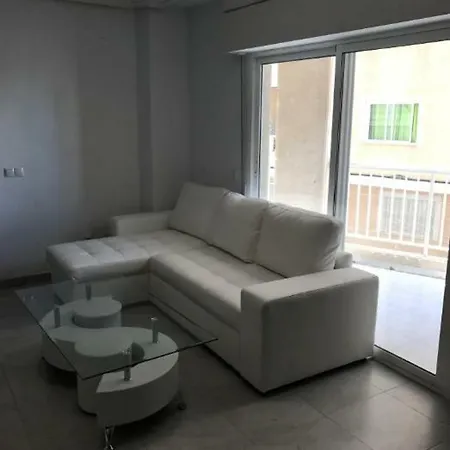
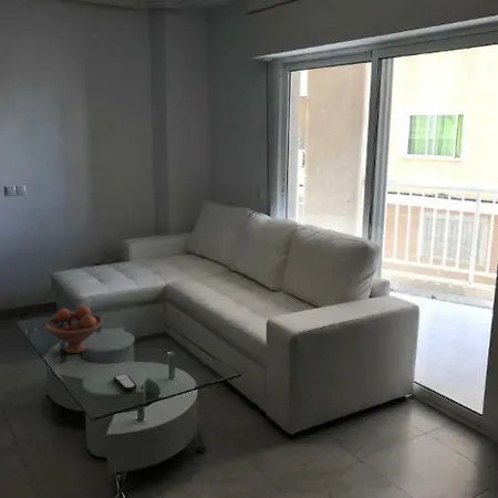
+ remote control [113,373,138,393]
+ fruit bowl [44,305,104,354]
